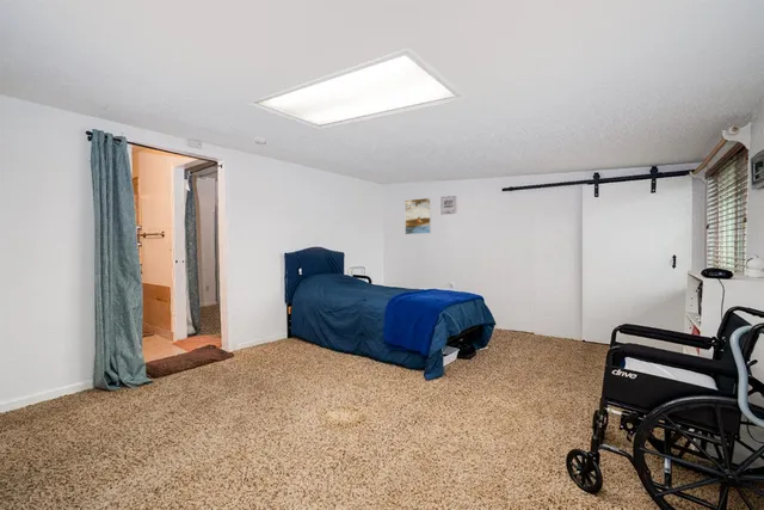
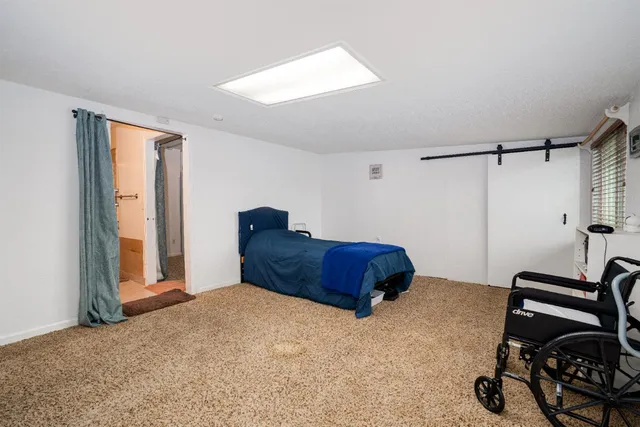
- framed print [403,197,432,235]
